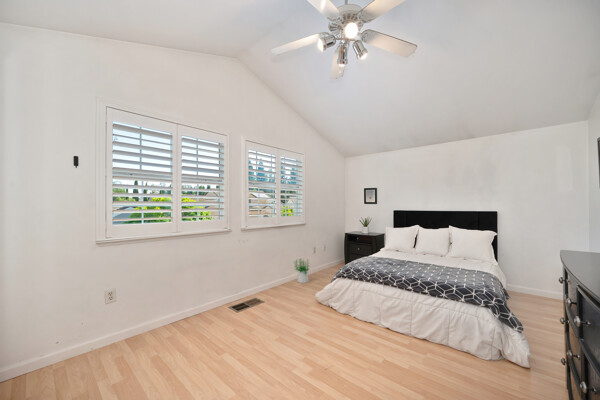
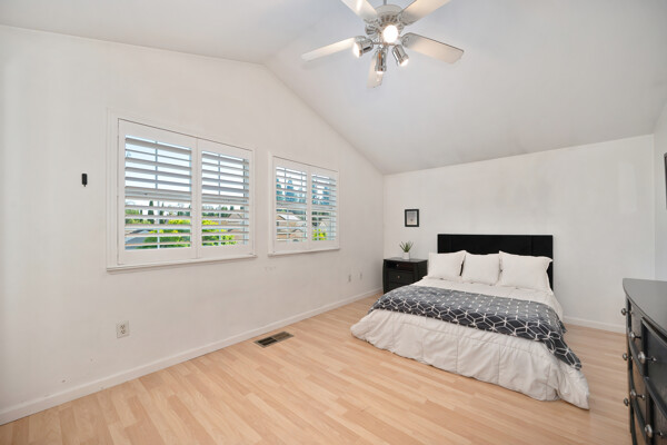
- potted plant [293,258,312,284]
